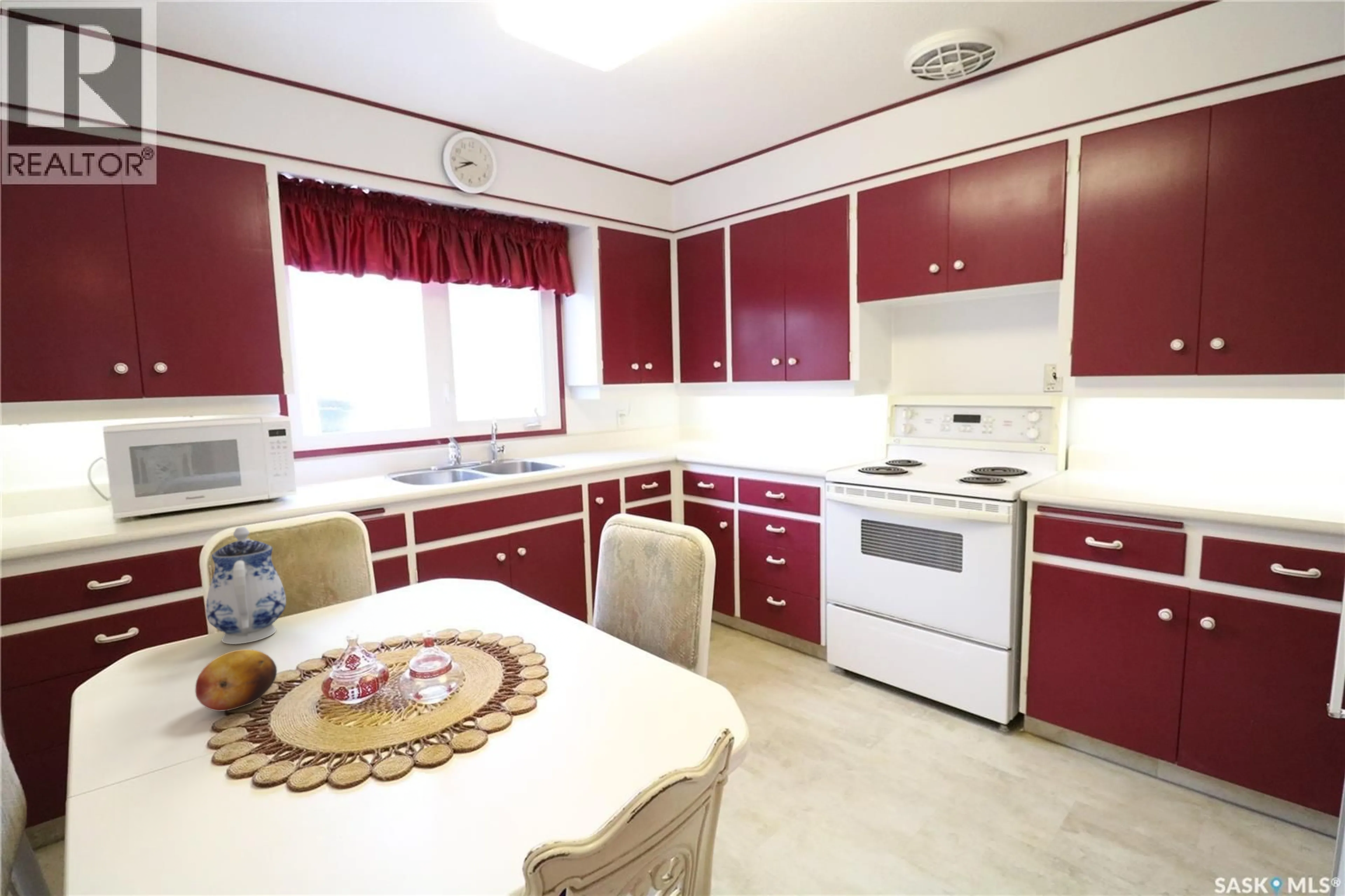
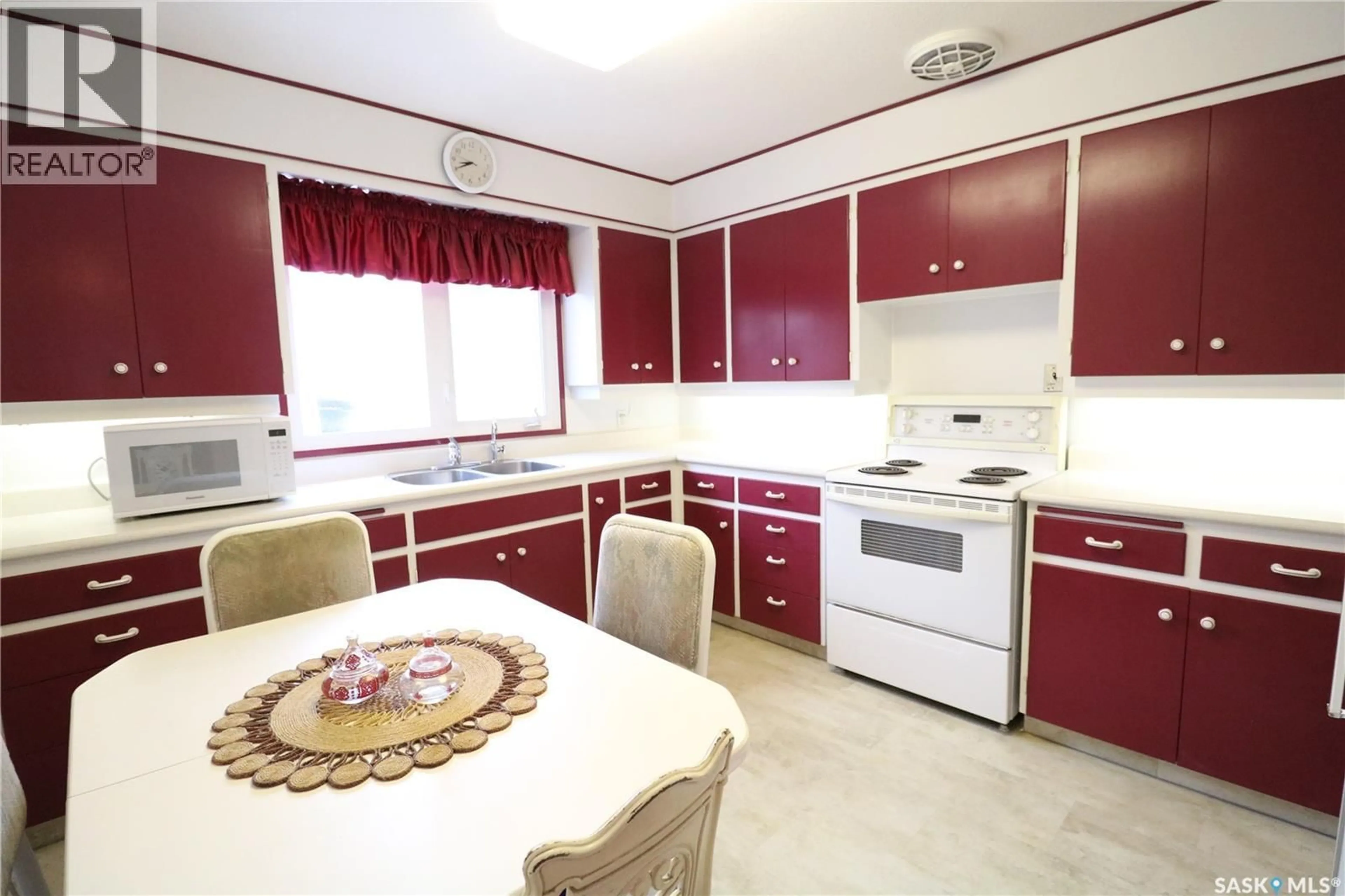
- teapot [206,526,287,645]
- fruit [195,649,277,712]
